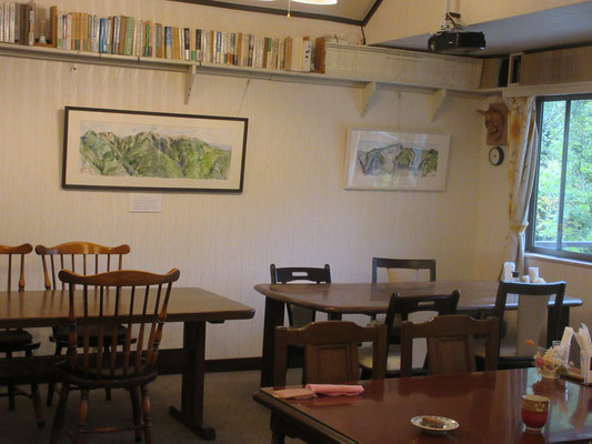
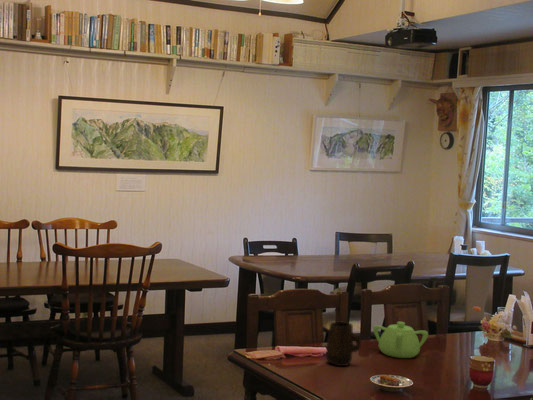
+ mug [325,321,362,367]
+ teapot [372,321,429,359]
